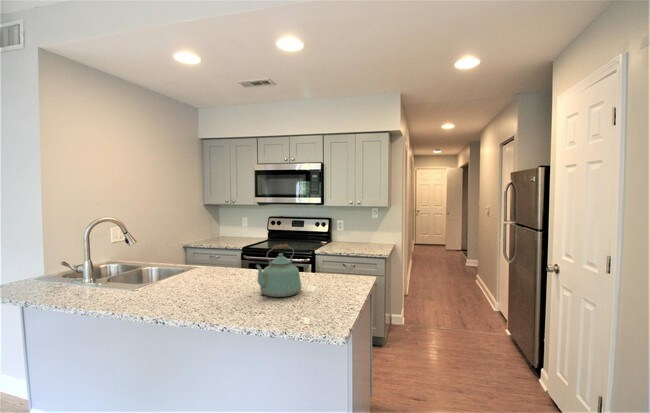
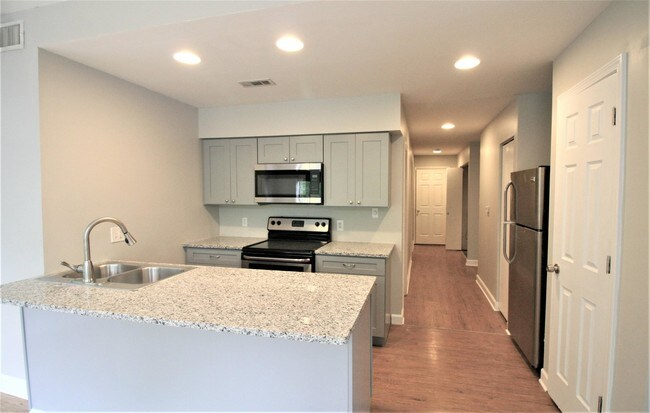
- kettle [254,243,302,298]
